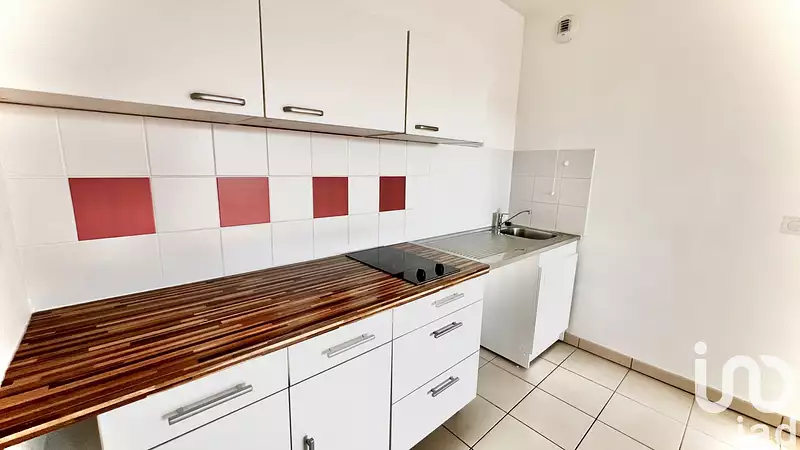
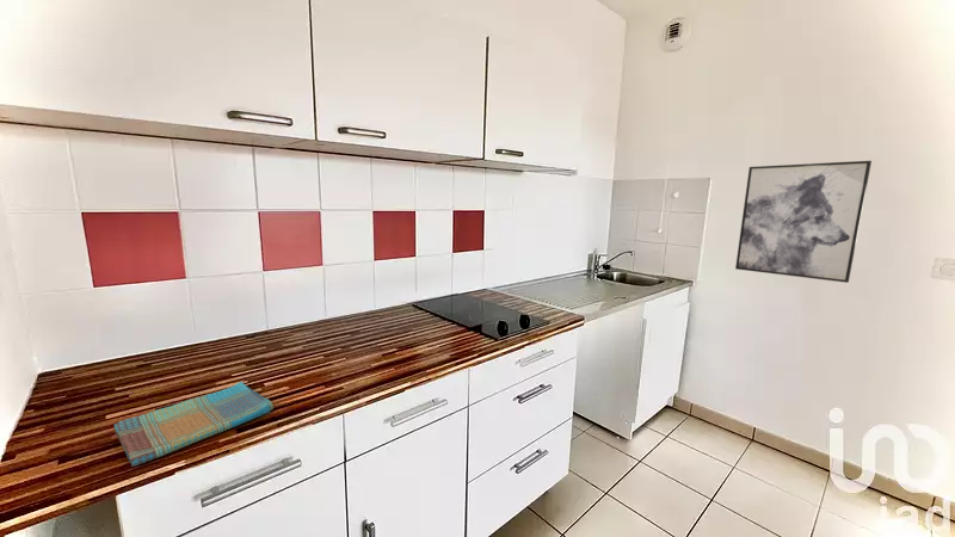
+ wall art [734,160,873,284]
+ dish towel [113,381,275,468]
